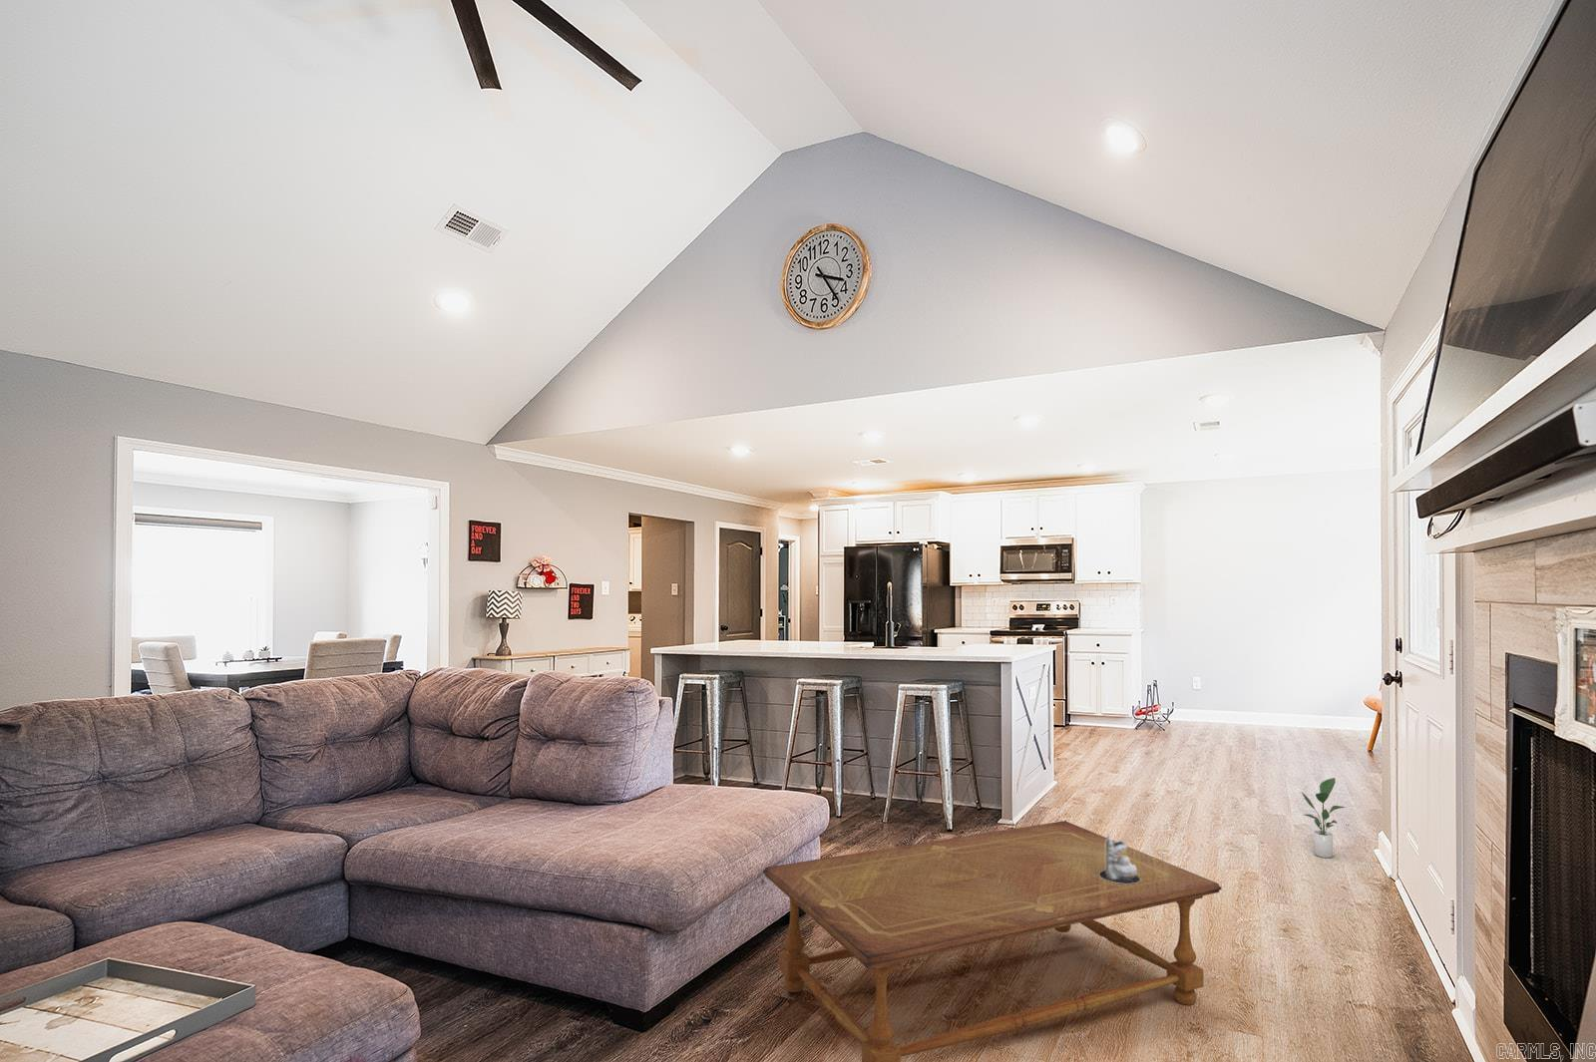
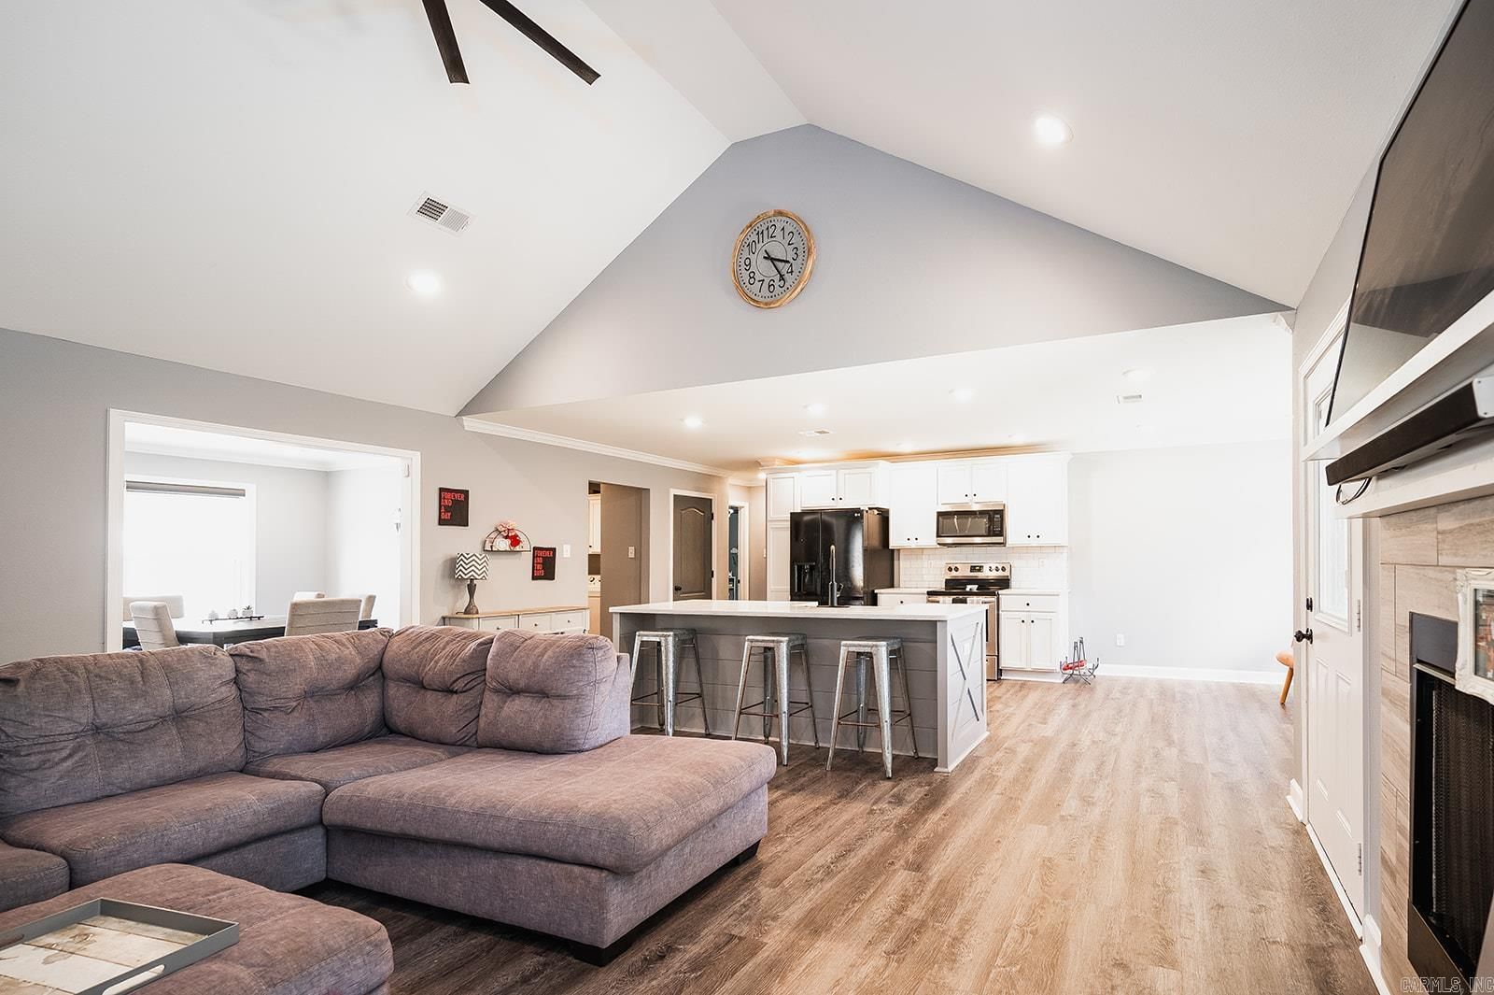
- potted plant [1301,776,1347,858]
- candle [1098,833,1141,884]
- coffee table [762,820,1222,1062]
